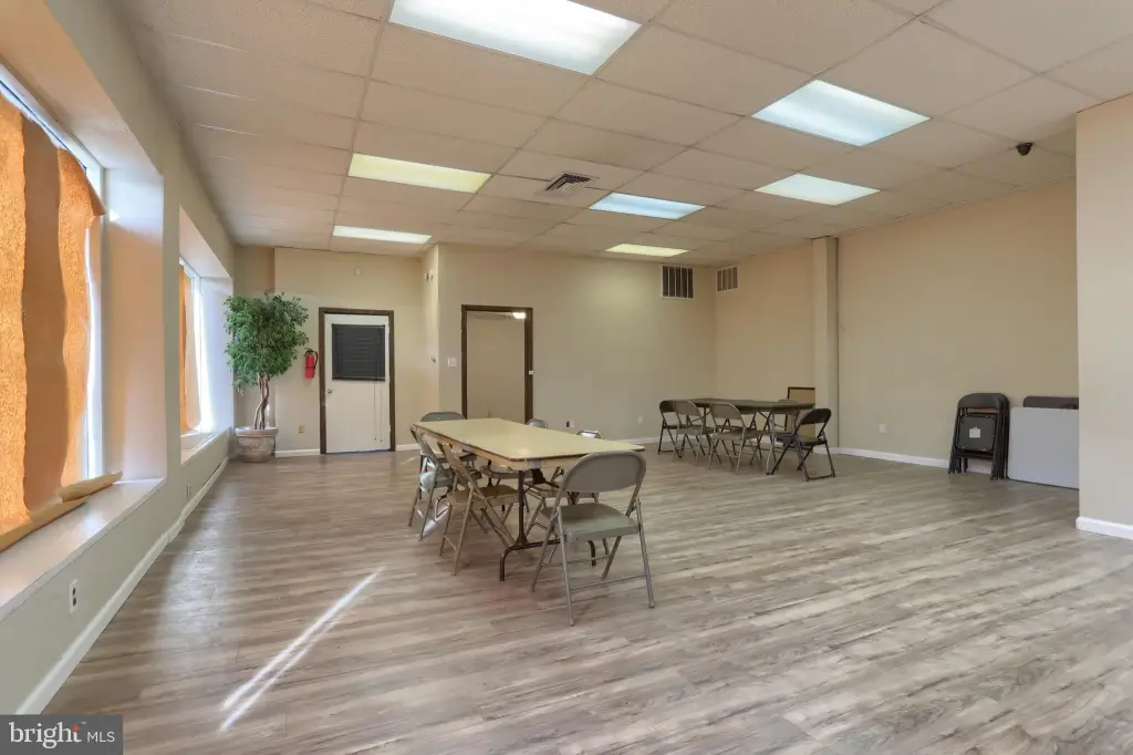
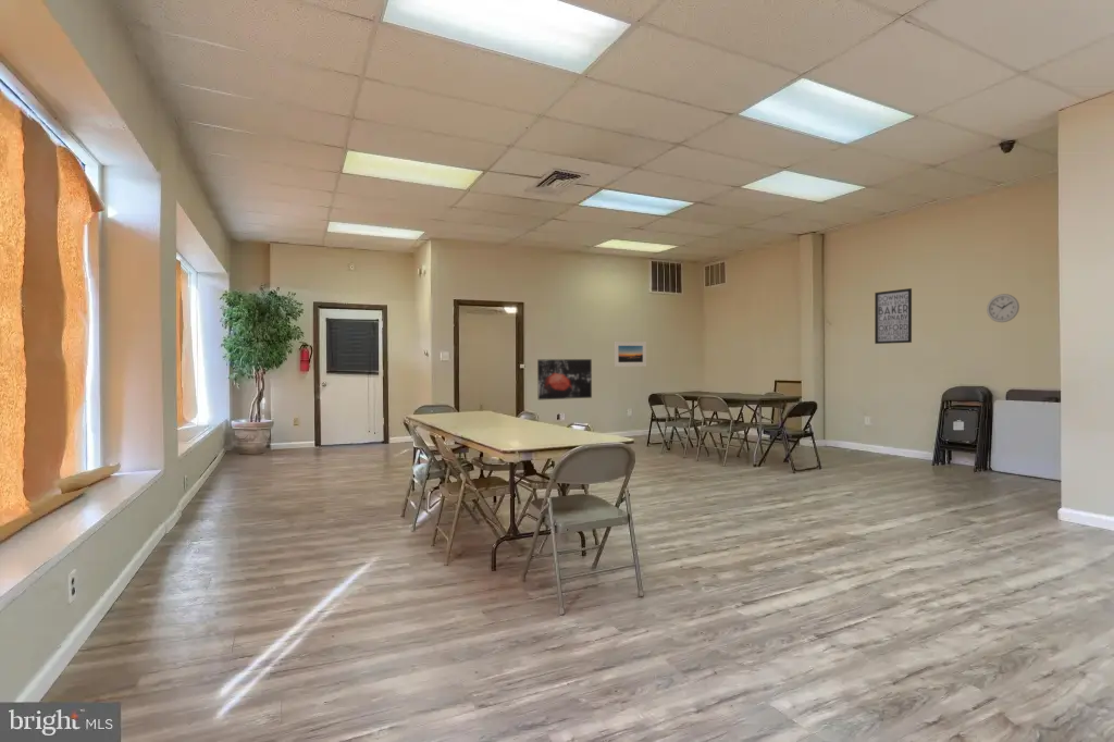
+ wall art [536,358,593,400]
+ wall clock [986,293,1020,323]
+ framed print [614,341,647,368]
+ wall art [874,287,913,345]
